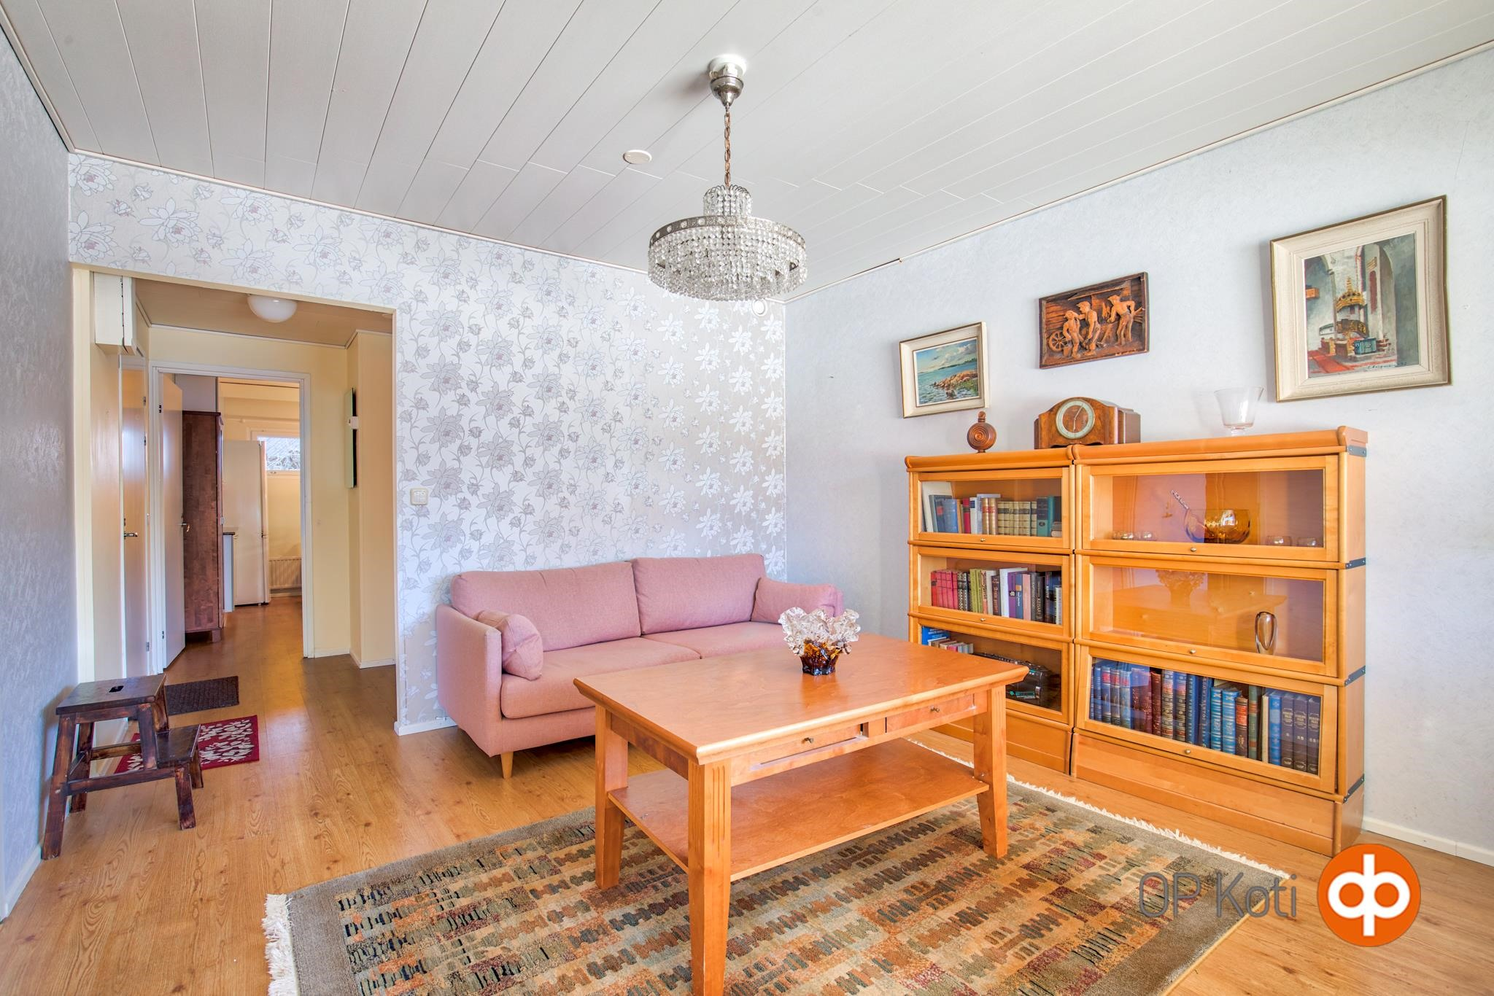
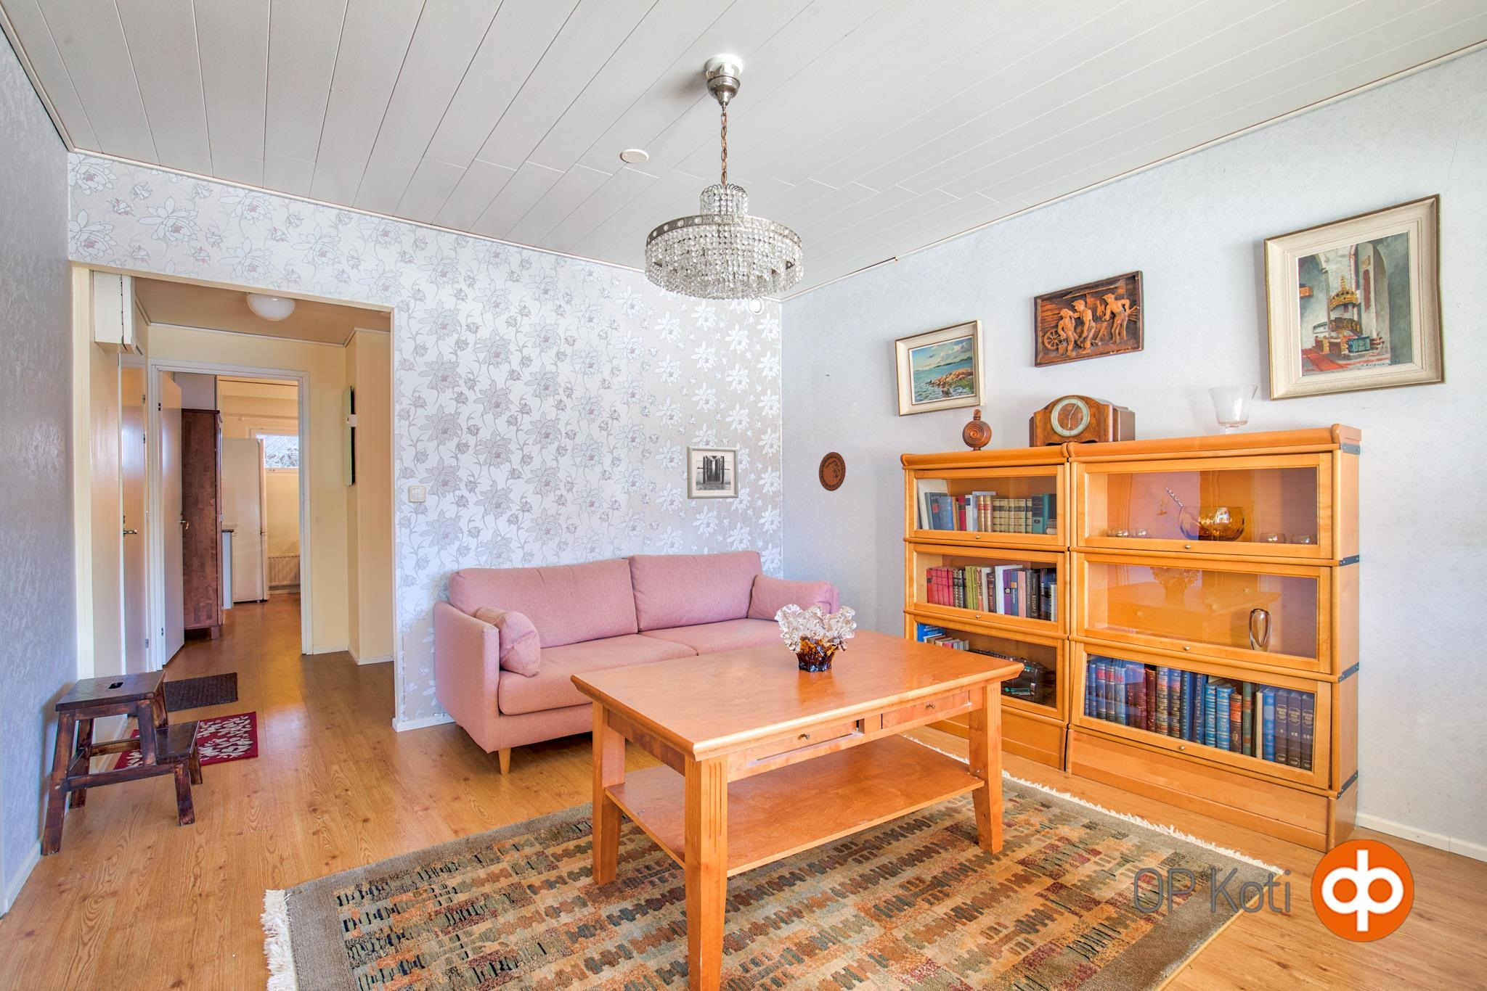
+ decorative plate [819,451,846,492]
+ wall art [686,446,739,500]
